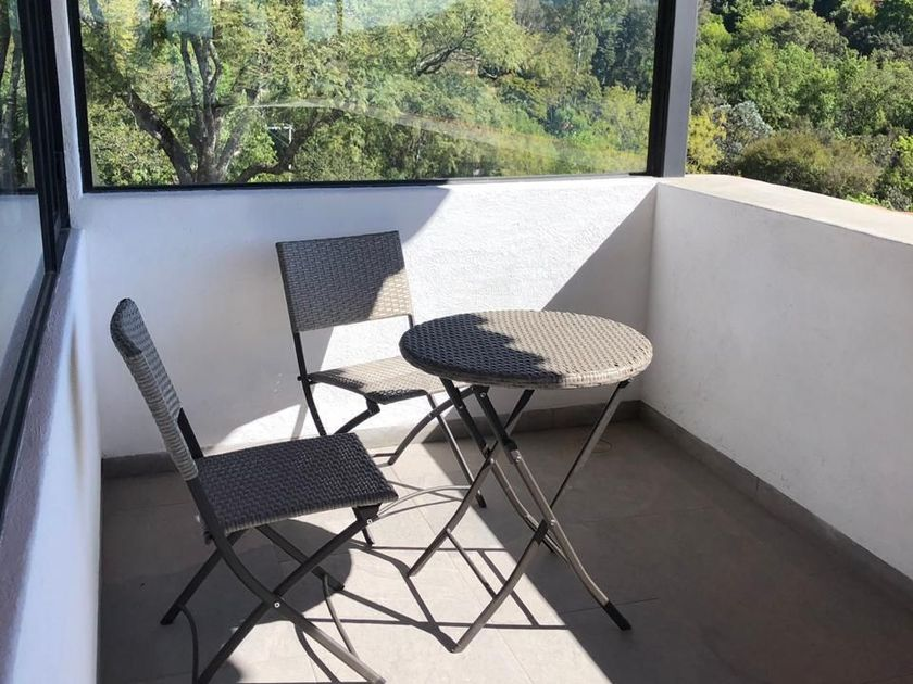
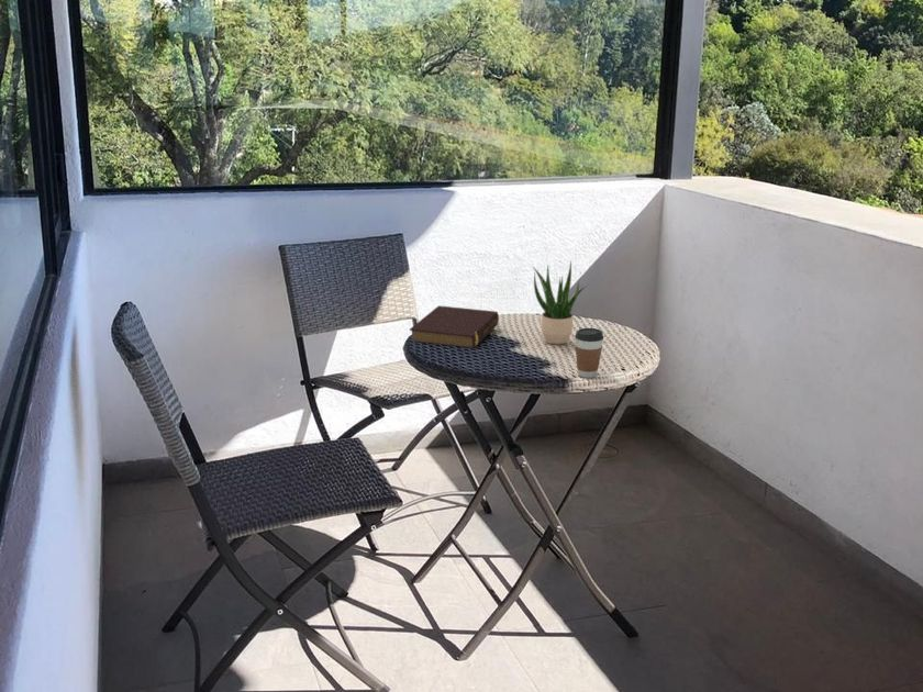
+ book [409,304,500,349]
+ coffee cup [574,327,604,379]
+ potted plant [532,260,589,346]
